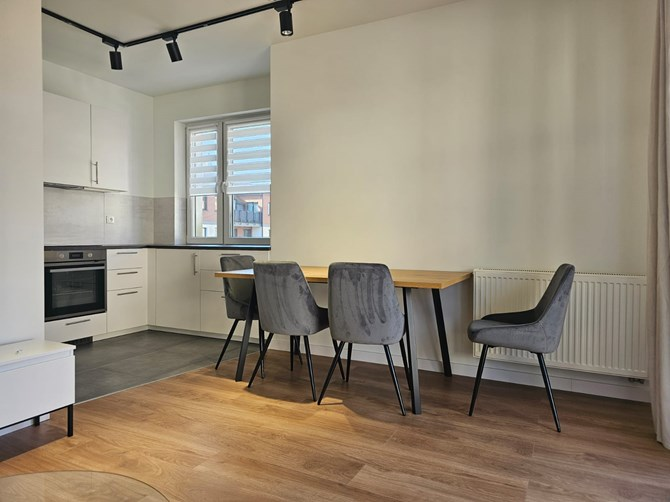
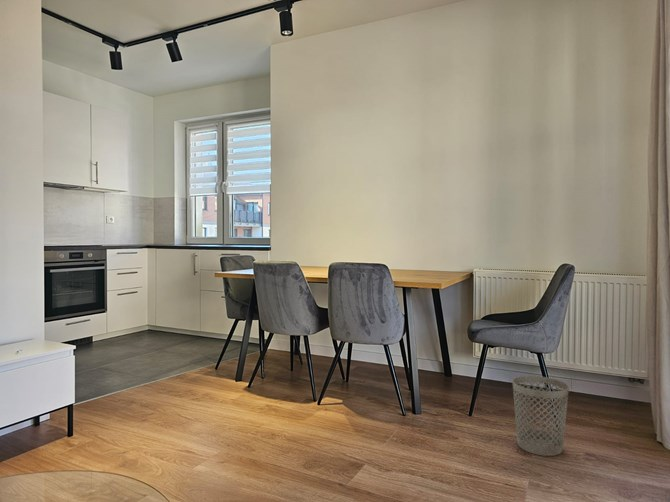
+ wastebasket [511,375,570,457]
